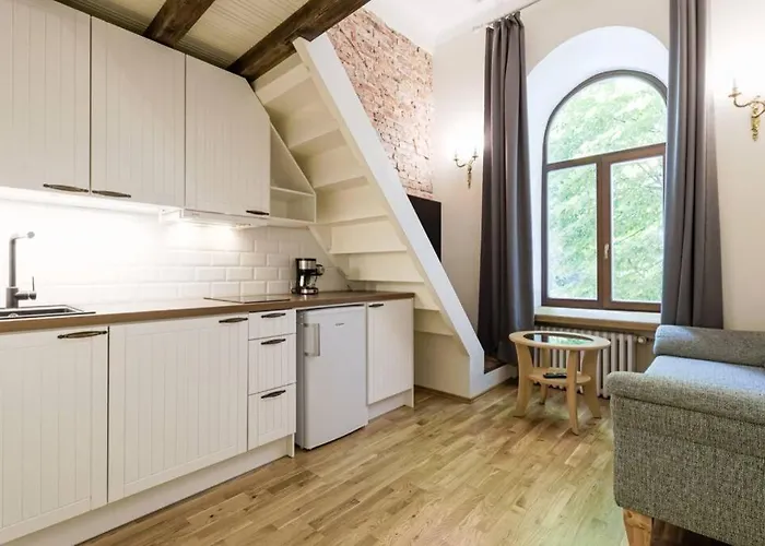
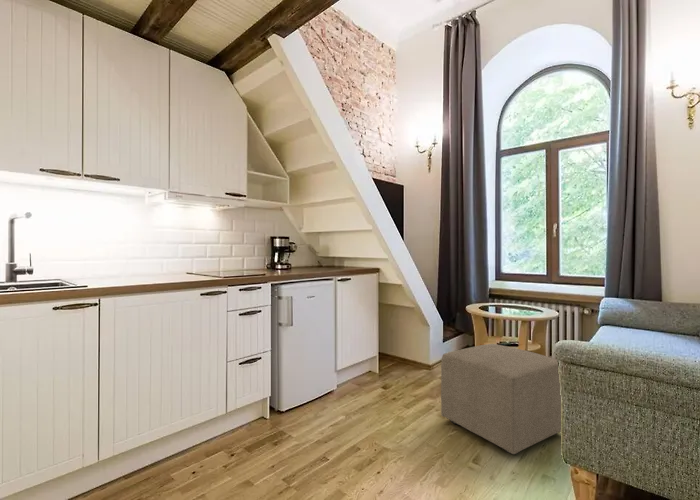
+ ottoman [440,343,562,455]
